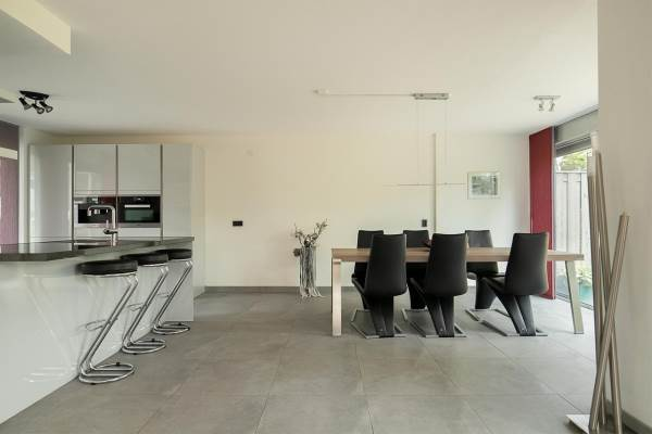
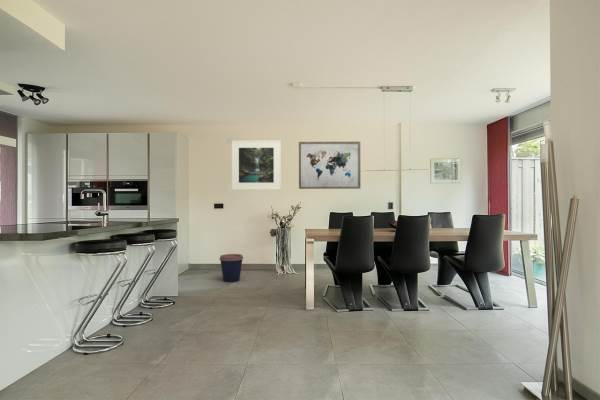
+ coffee cup [219,253,244,283]
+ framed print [231,140,282,191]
+ wall art [298,141,361,190]
